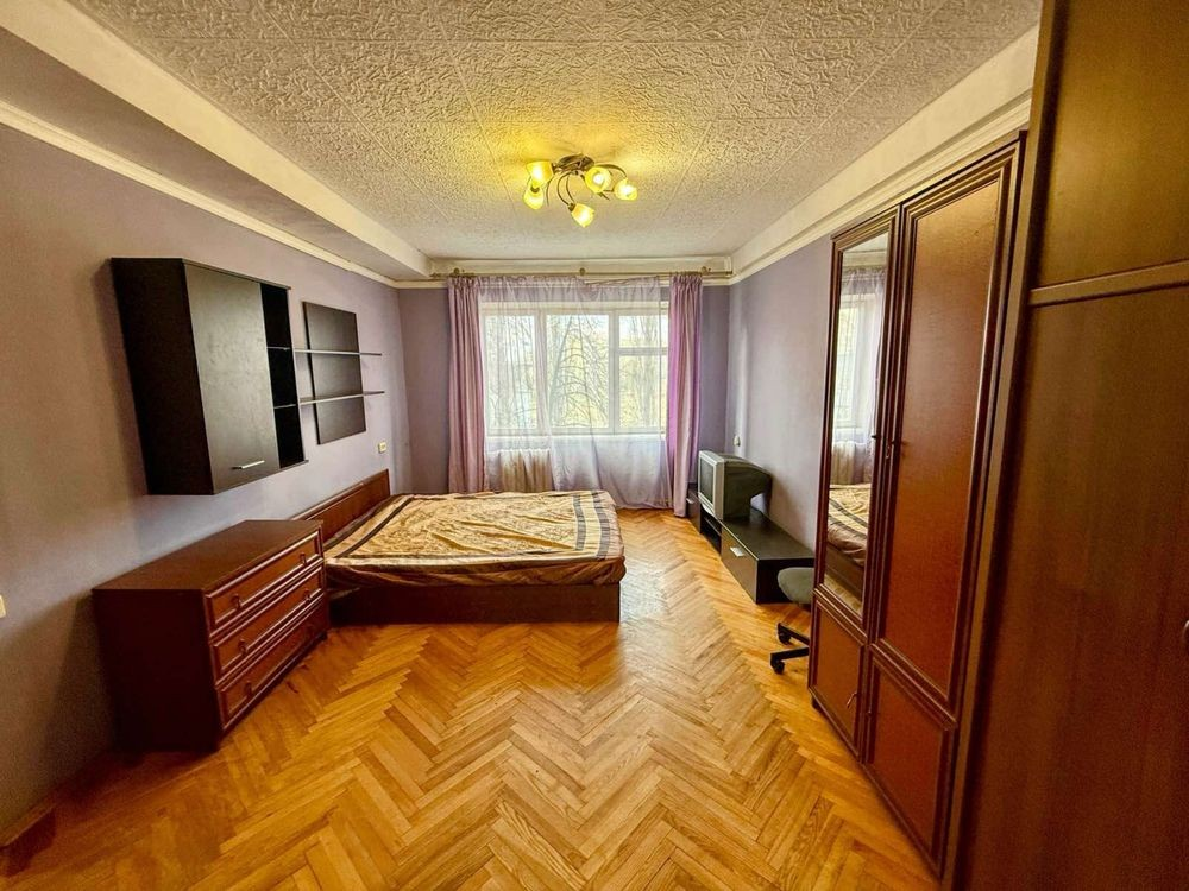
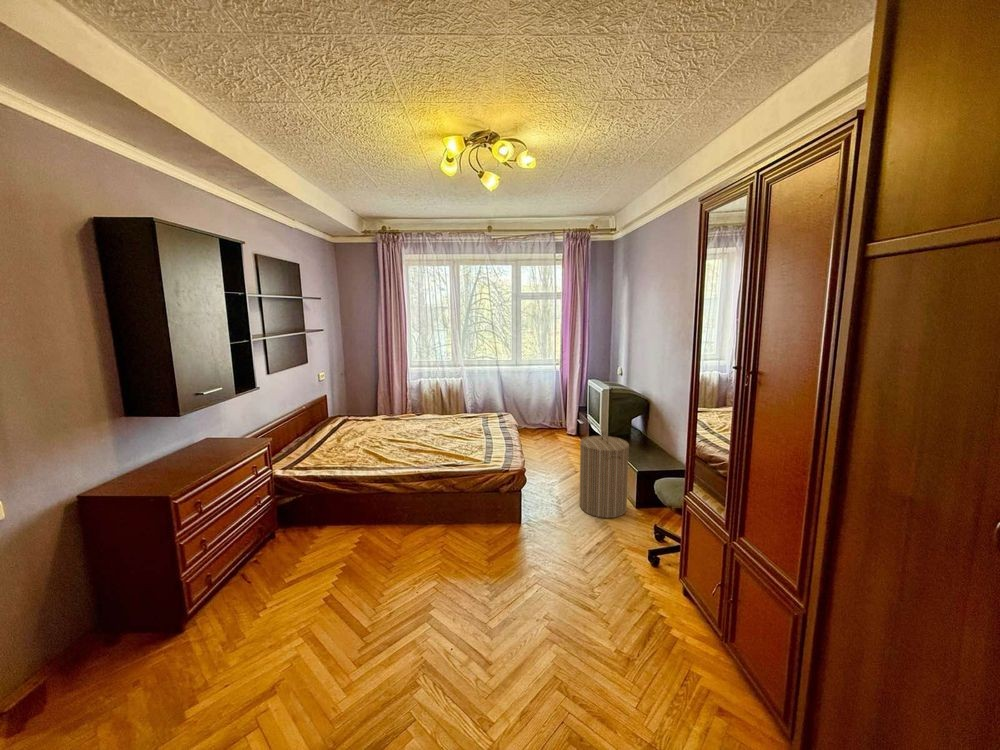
+ laundry hamper [579,430,630,519]
